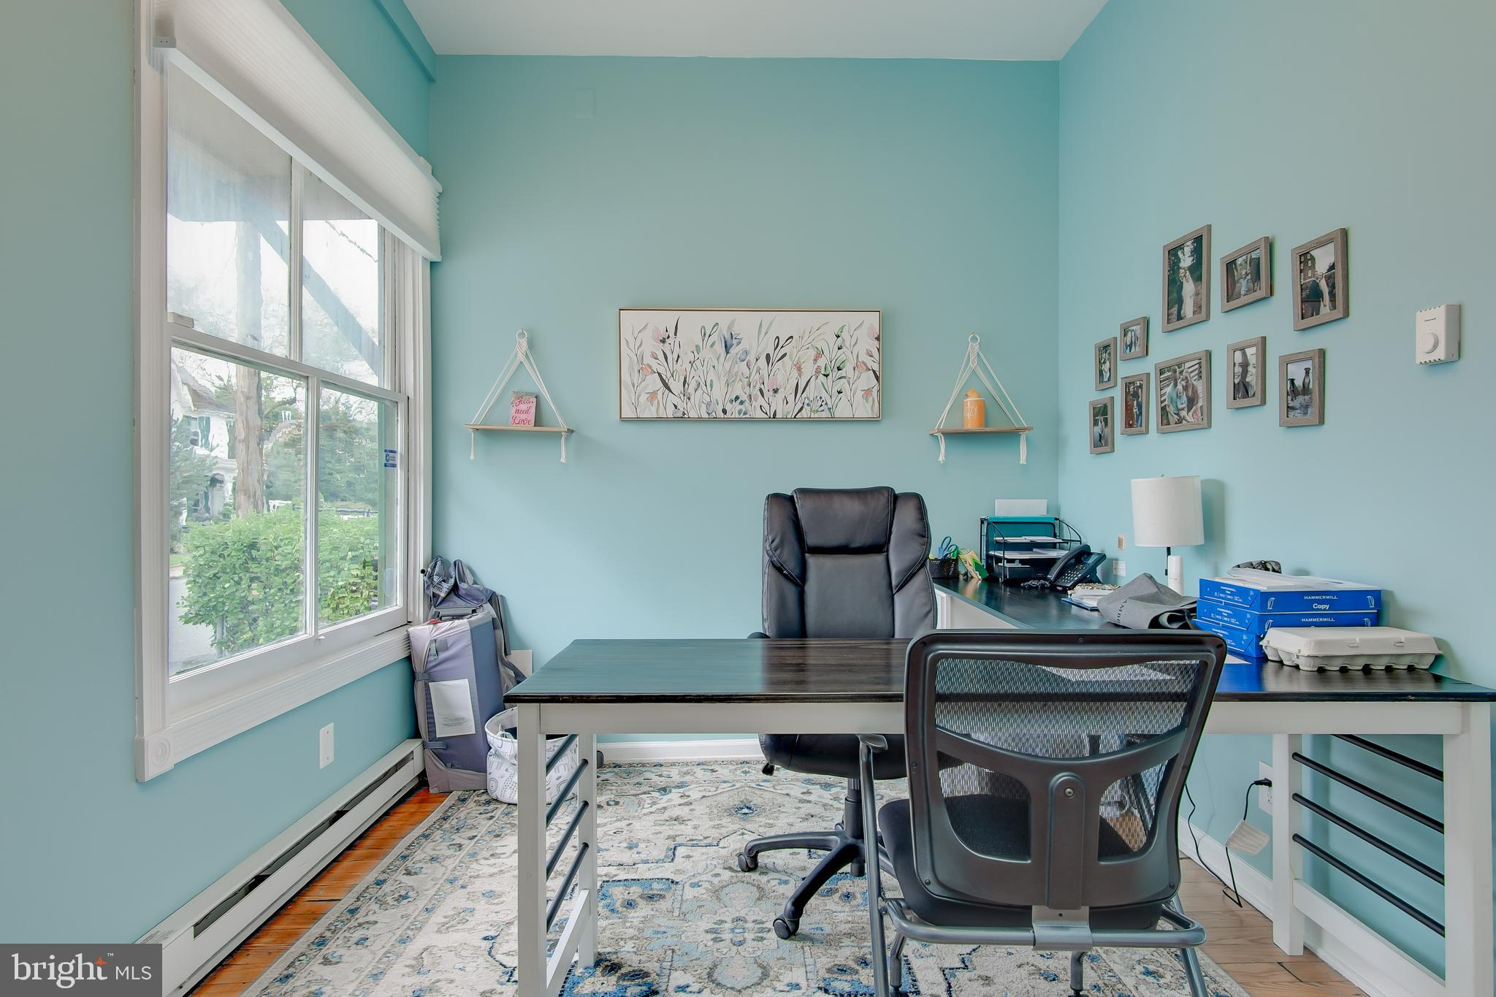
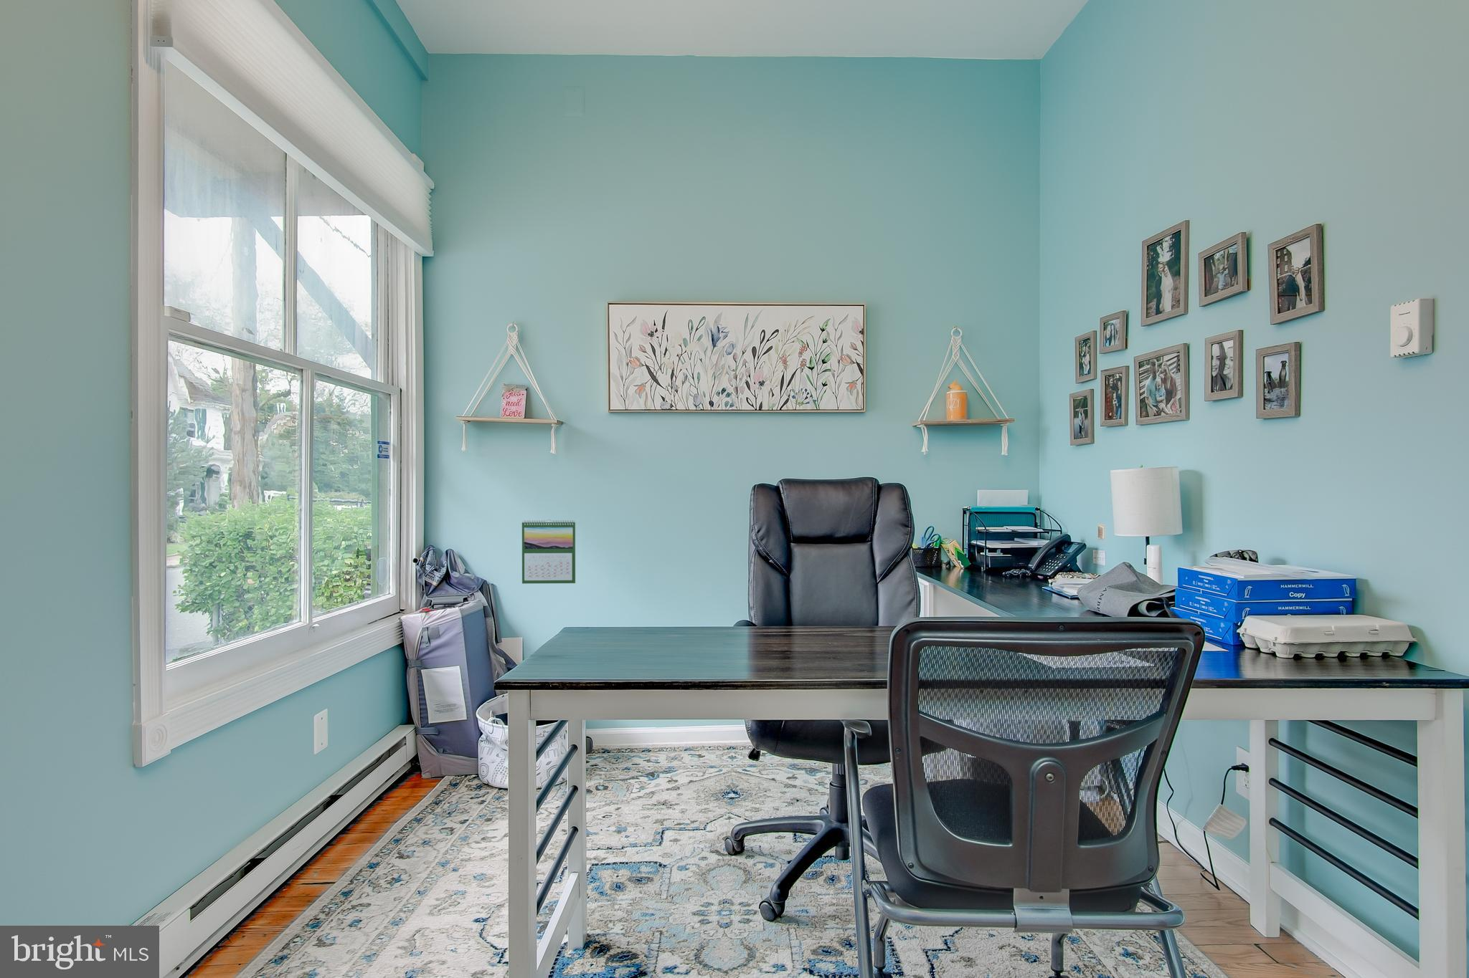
+ calendar [521,518,576,585]
